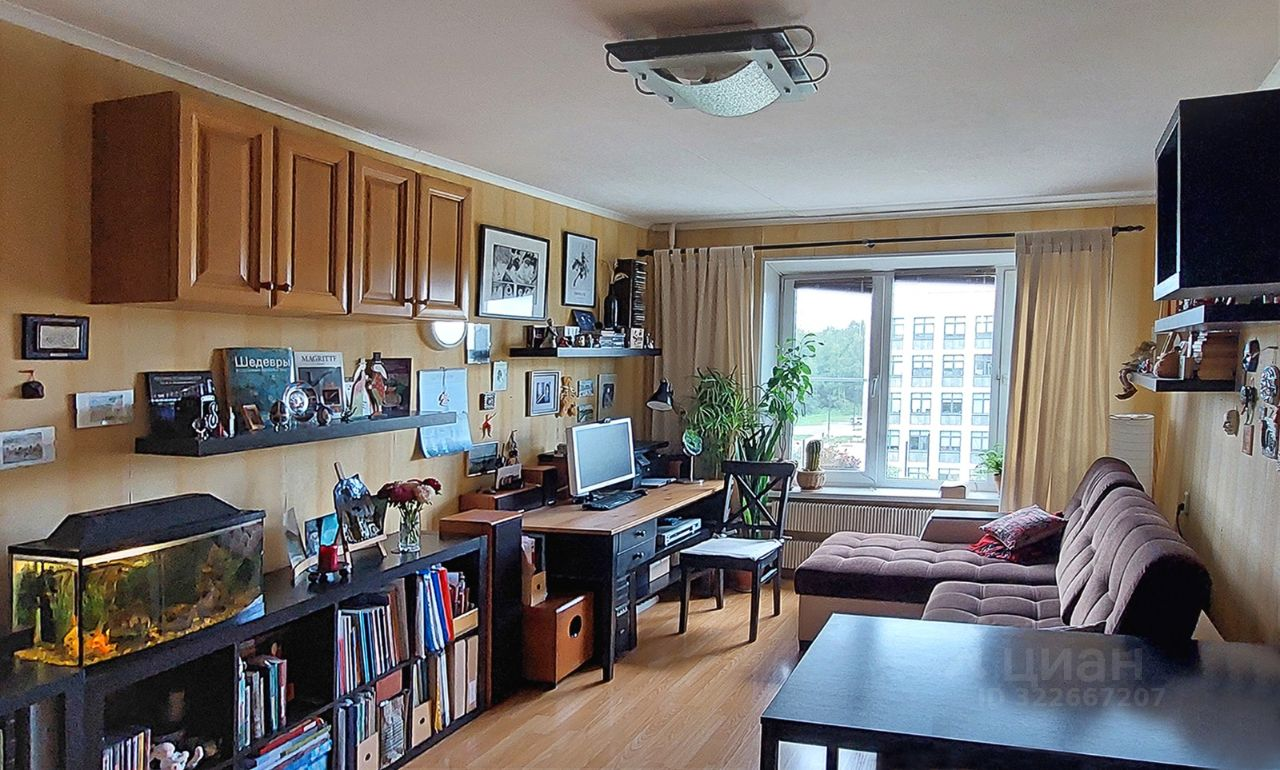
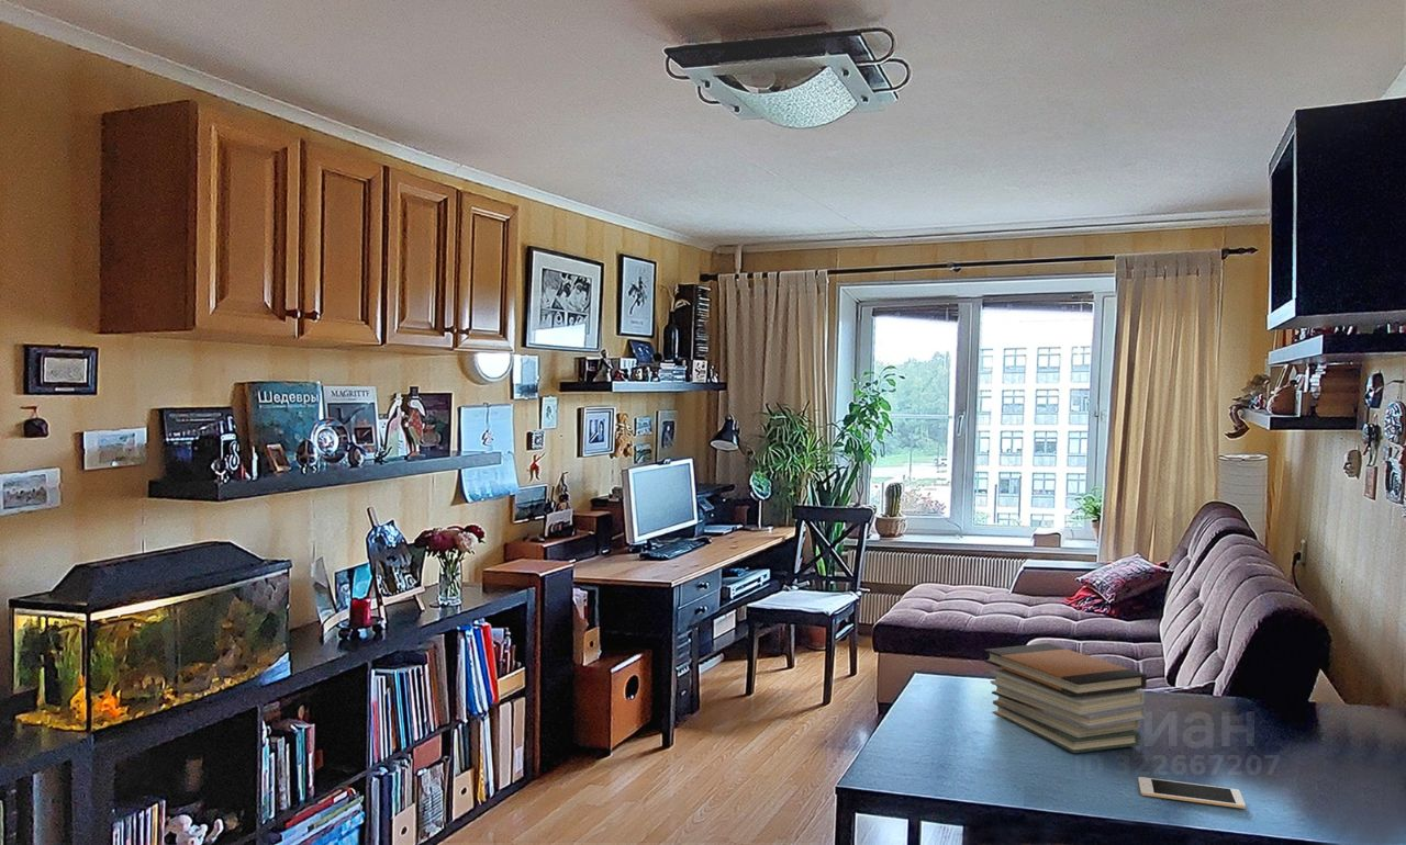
+ cell phone [1137,776,1247,810]
+ book stack [983,642,1148,754]
